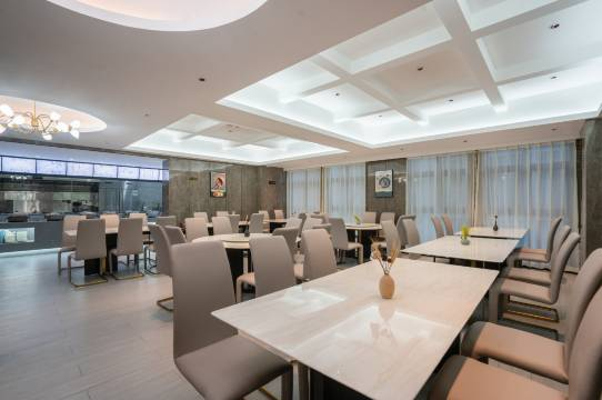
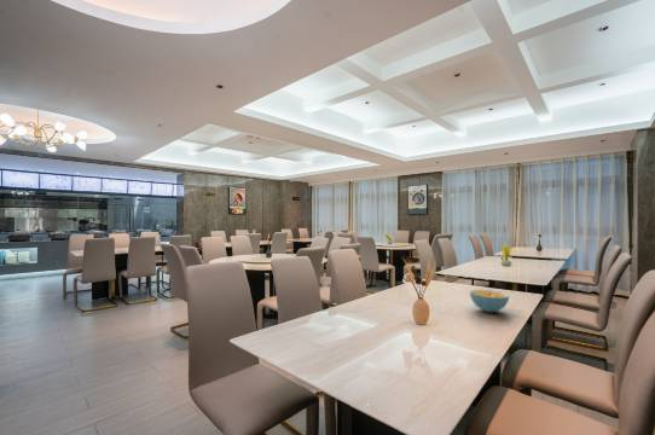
+ cereal bowl [469,289,510,313]
